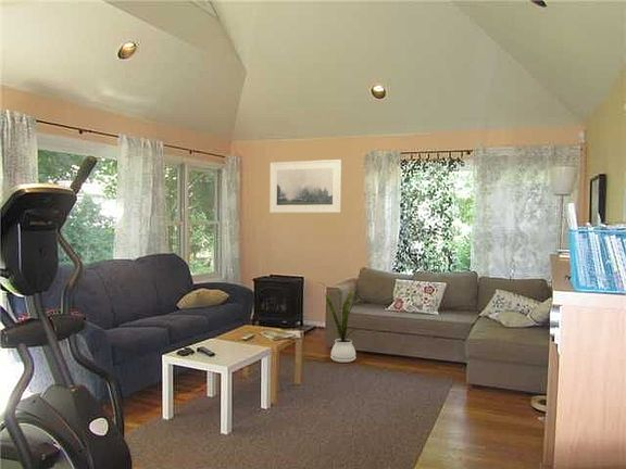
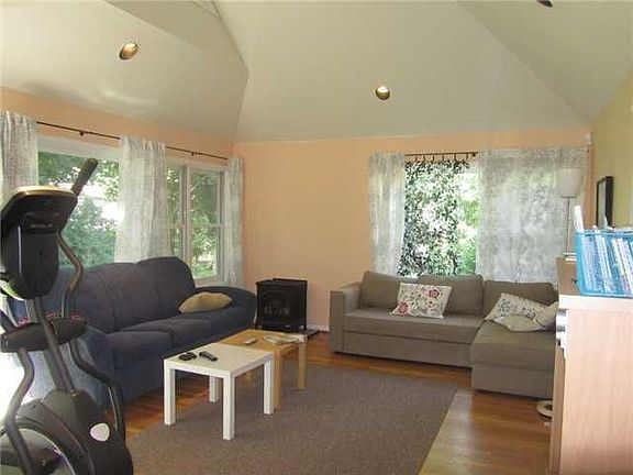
- house plant [317,281,366,364]
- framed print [268,159,342,214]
